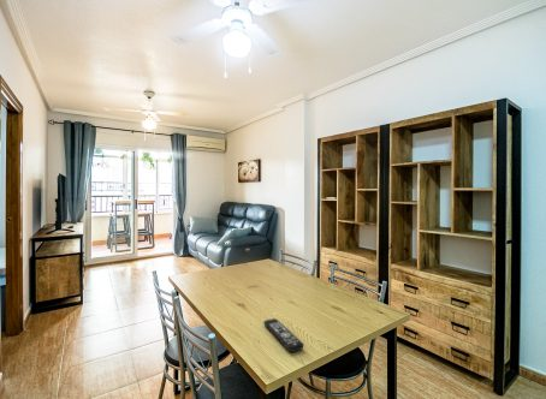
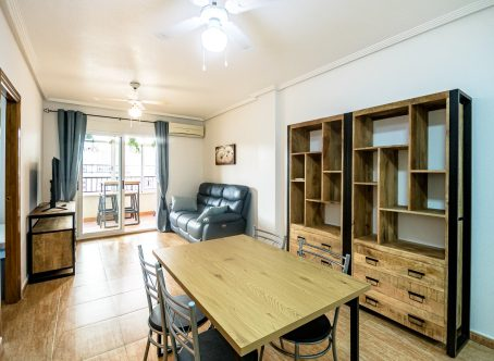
- remote control [262,317,305,353]
